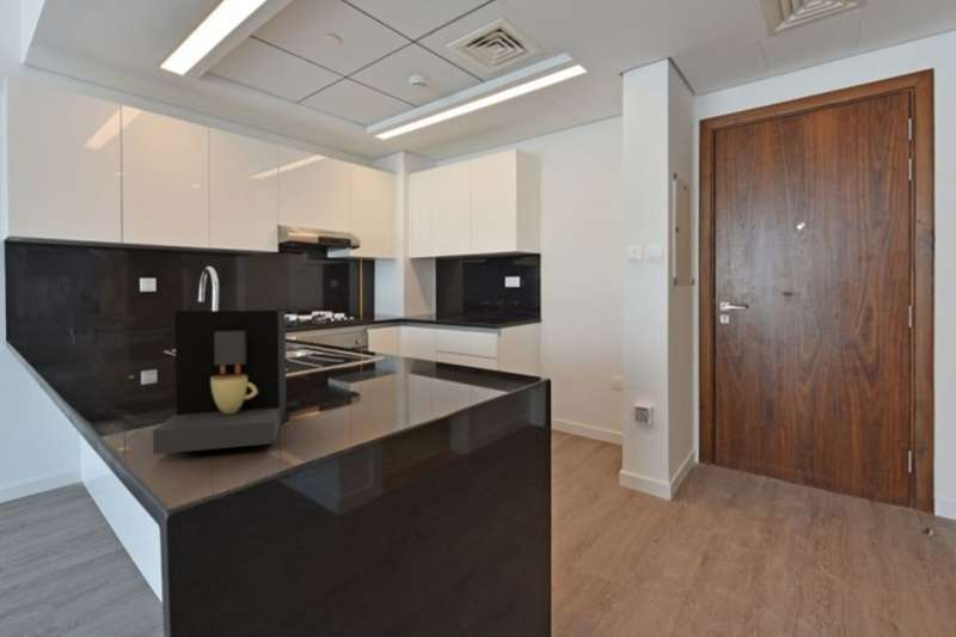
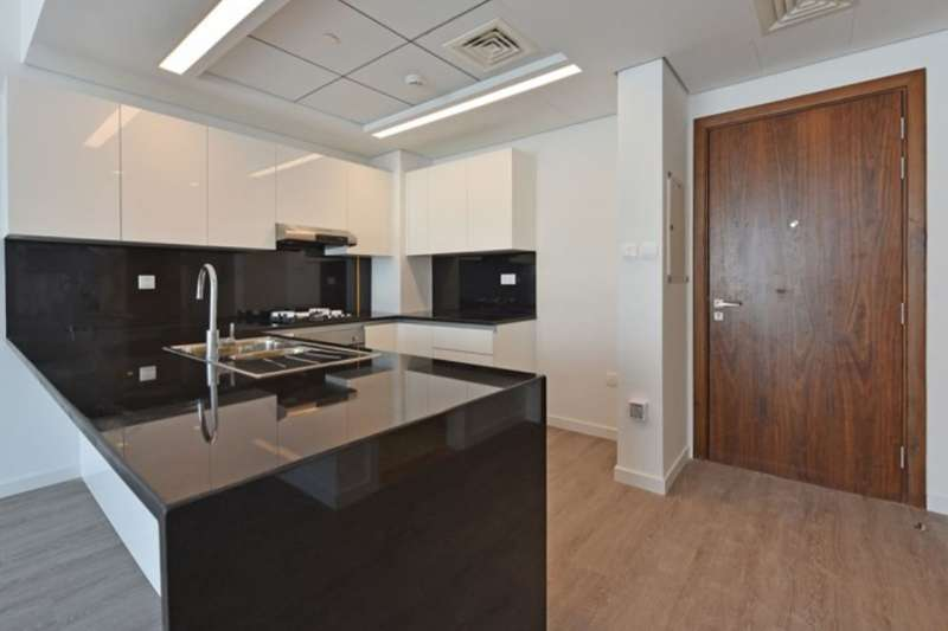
- coffee maker [152,310,288,455]
